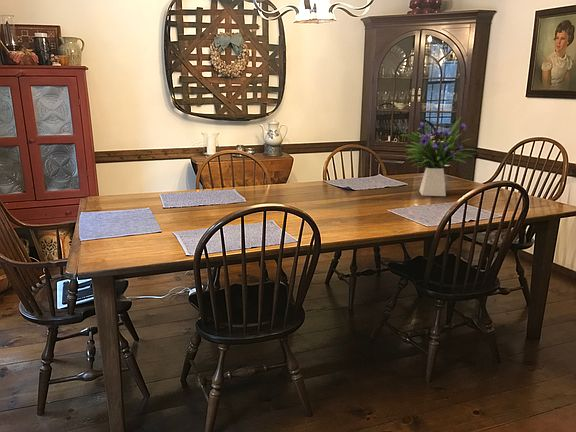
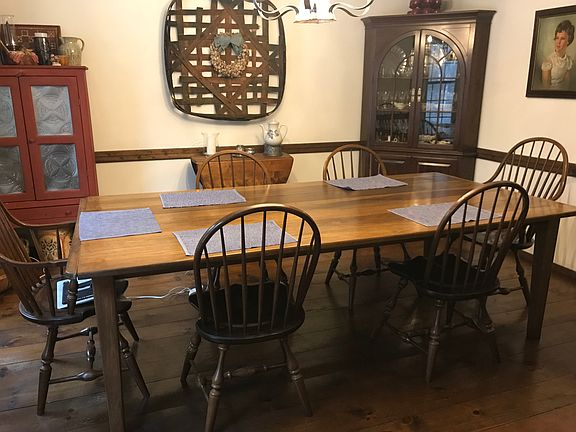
- flower arrangement [400,115,478,197]
